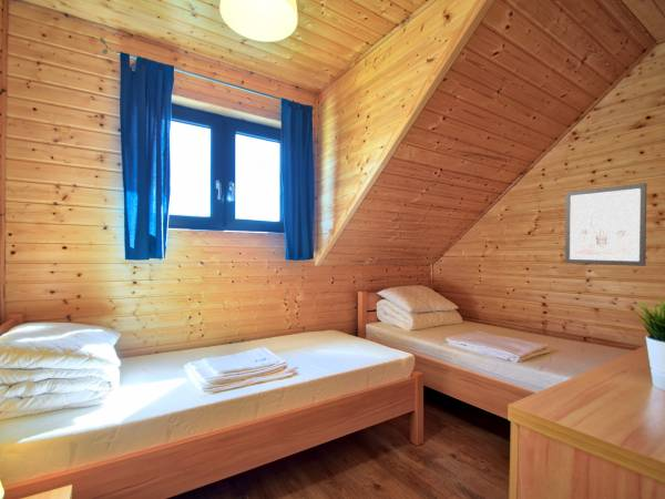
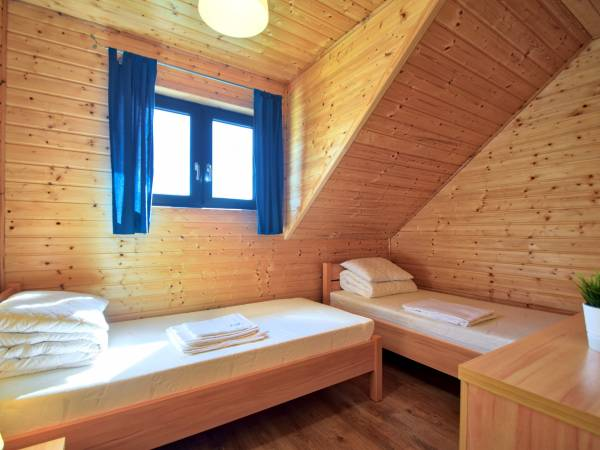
- wall art [564,182,647,267]
